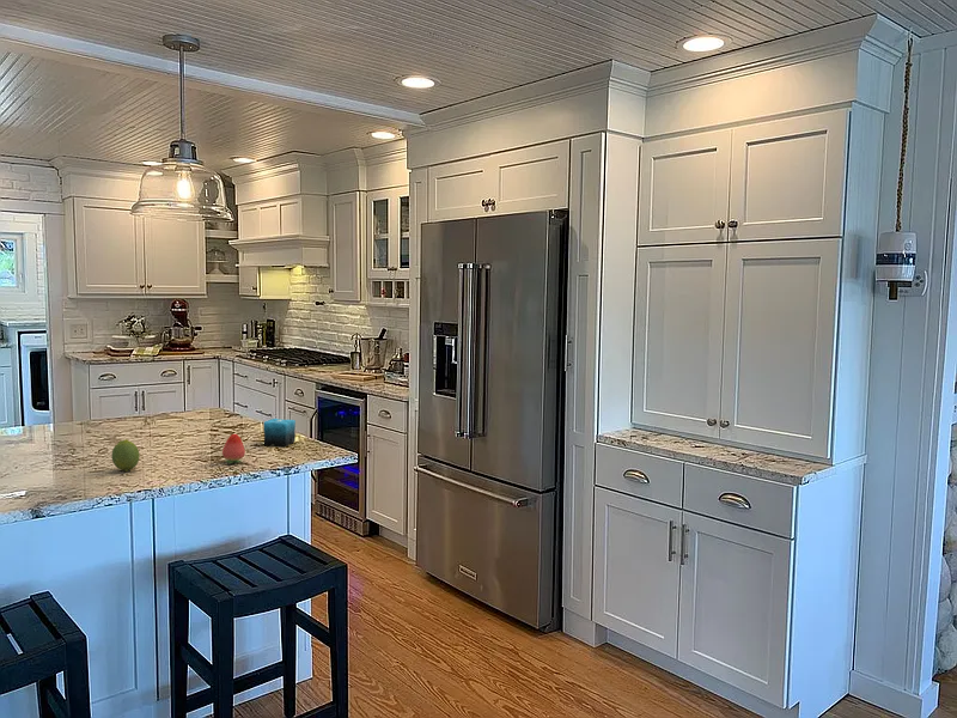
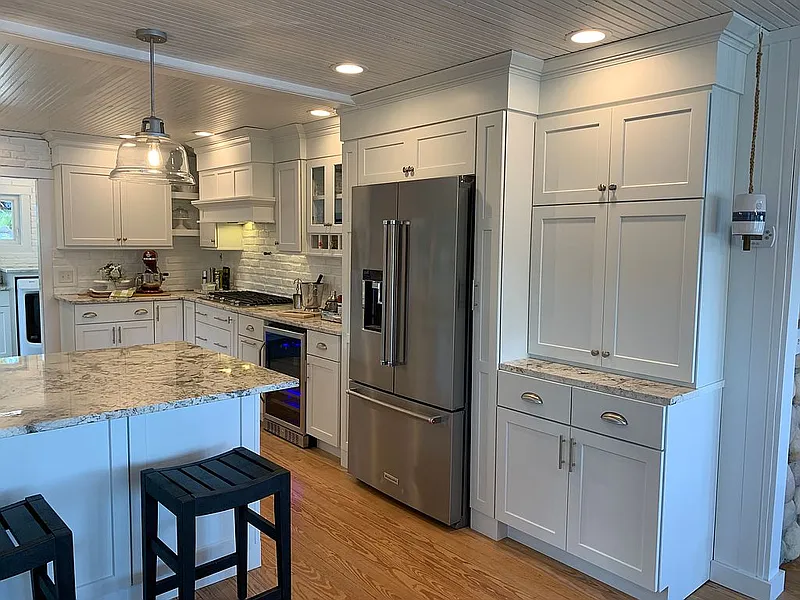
- fruit [221,433,246,464]
- candle [262,409,297,448]
- fruit [110,438,141,473]
